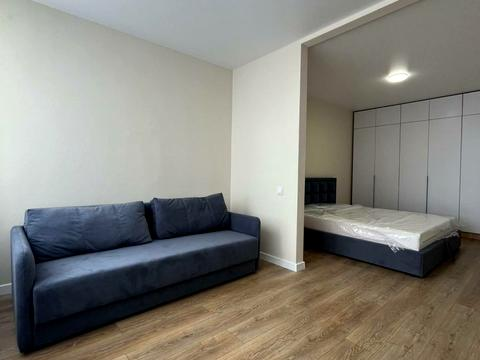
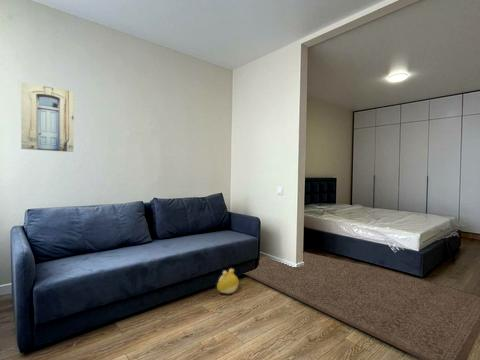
+ wall art [20,81,75,153]
+ plush toy [216,268,240,295]
+ rug [242,251,480,360]
